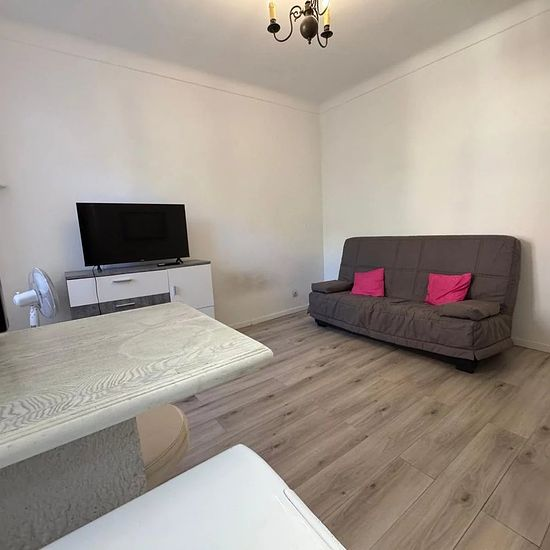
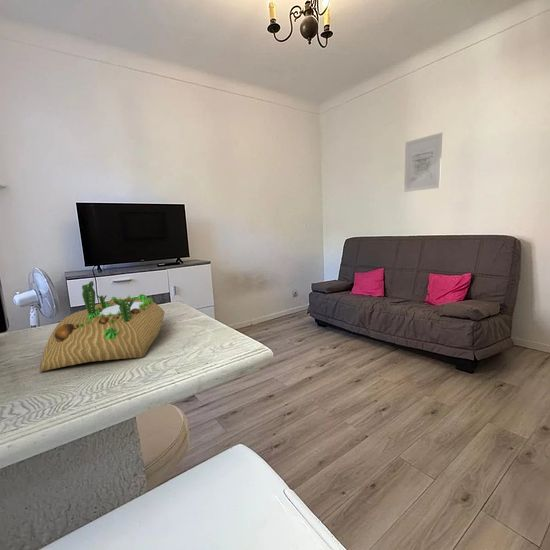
+ wall art [403,132,443,193]
+ succulent planter [38,280,166,373]
